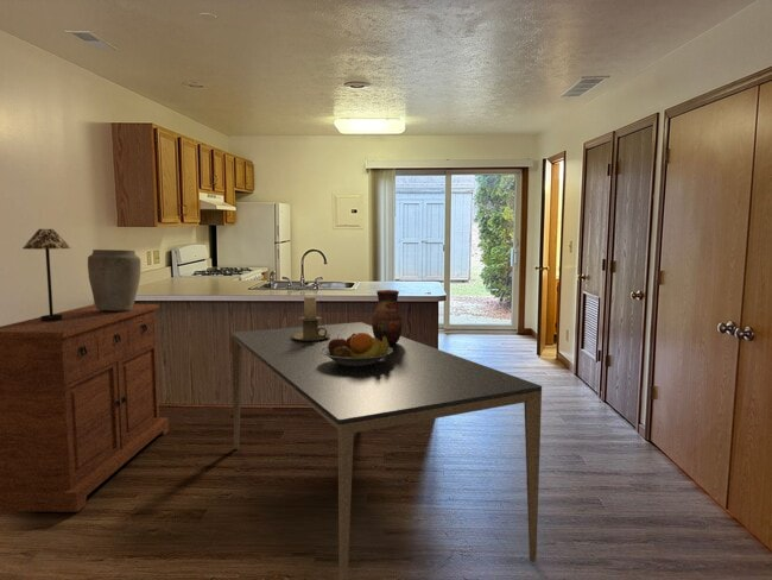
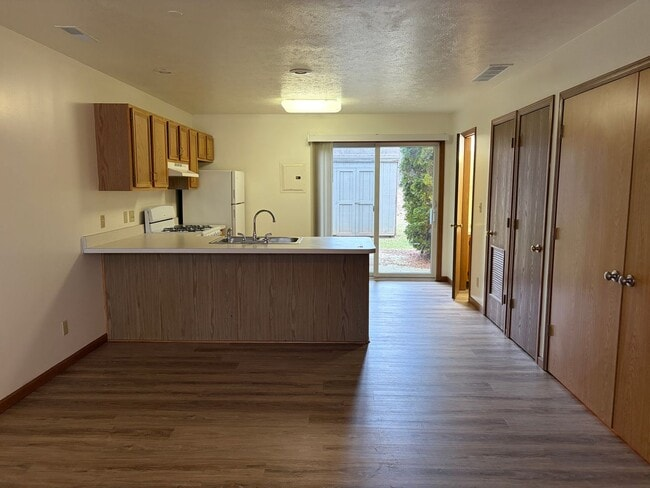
- dining table [230,321,543,580]
- vase [87,248,141,310]
- candle holder [291,295,330,341]
- sideboard [0,303,170,513]
- fruit bowl [319,333,393,366]
- table lamp [21,228,72,321]
- vase [371,289,404,345]
